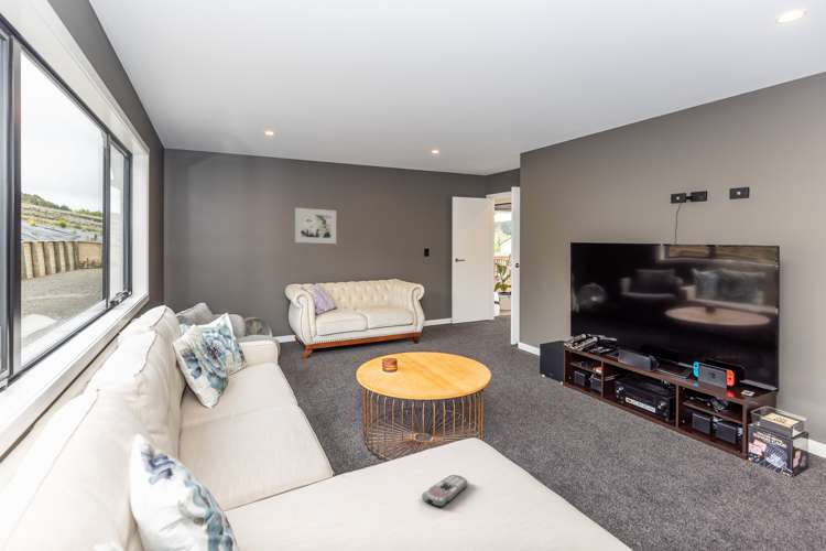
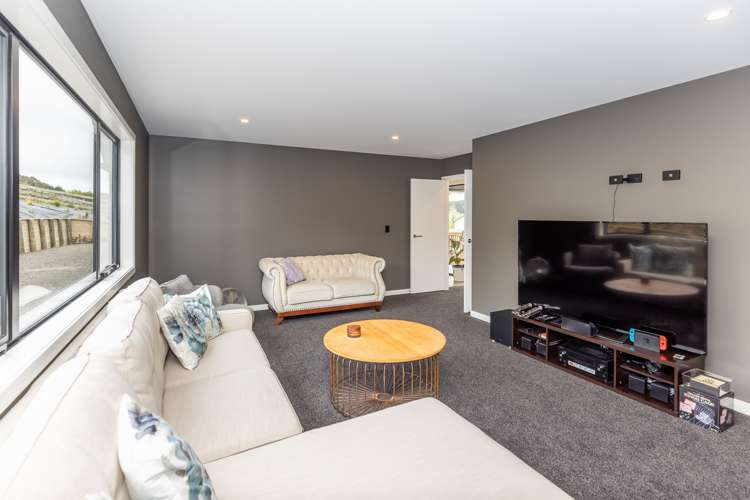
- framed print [294,207,337,245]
- remote control [421,474,469,508]
